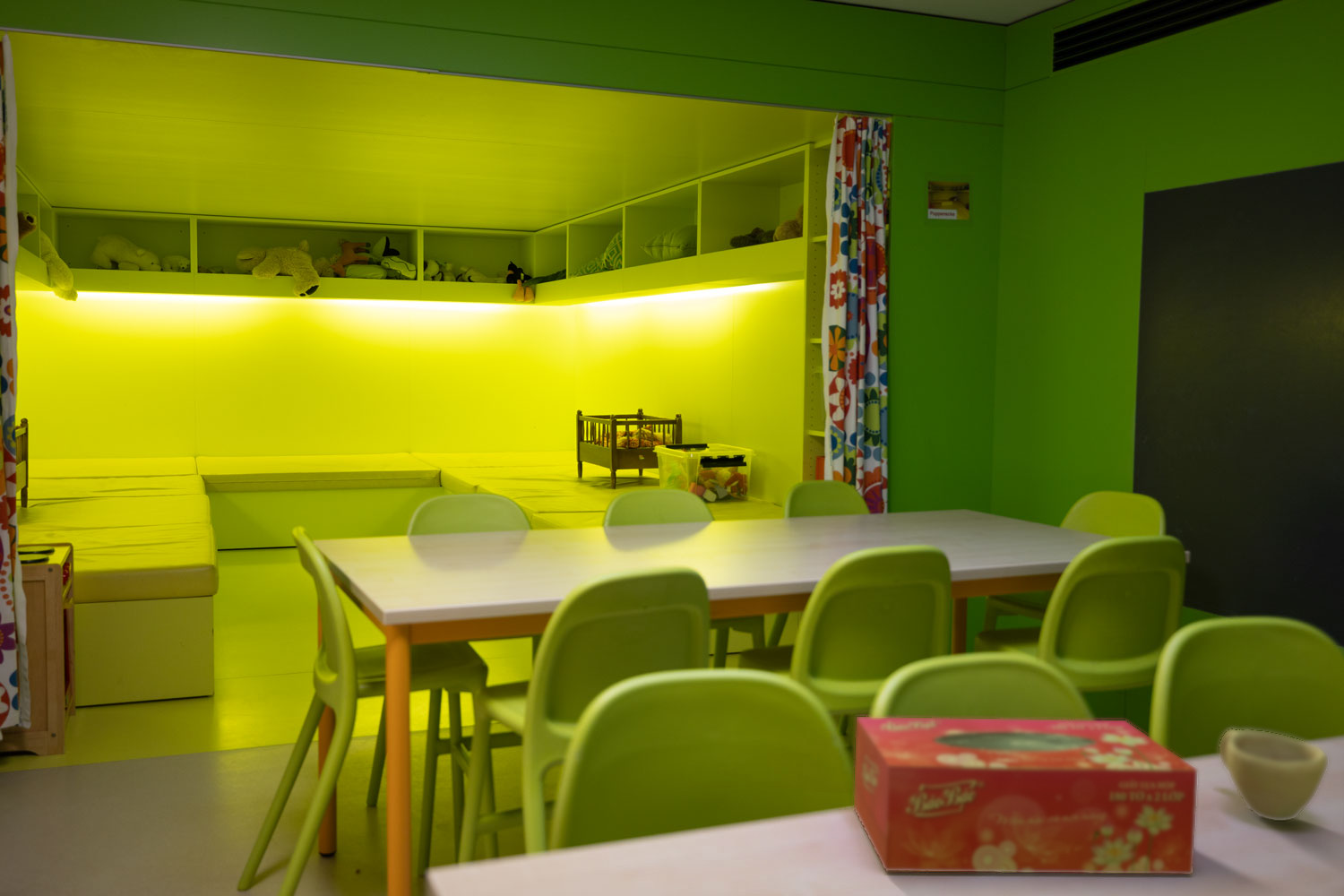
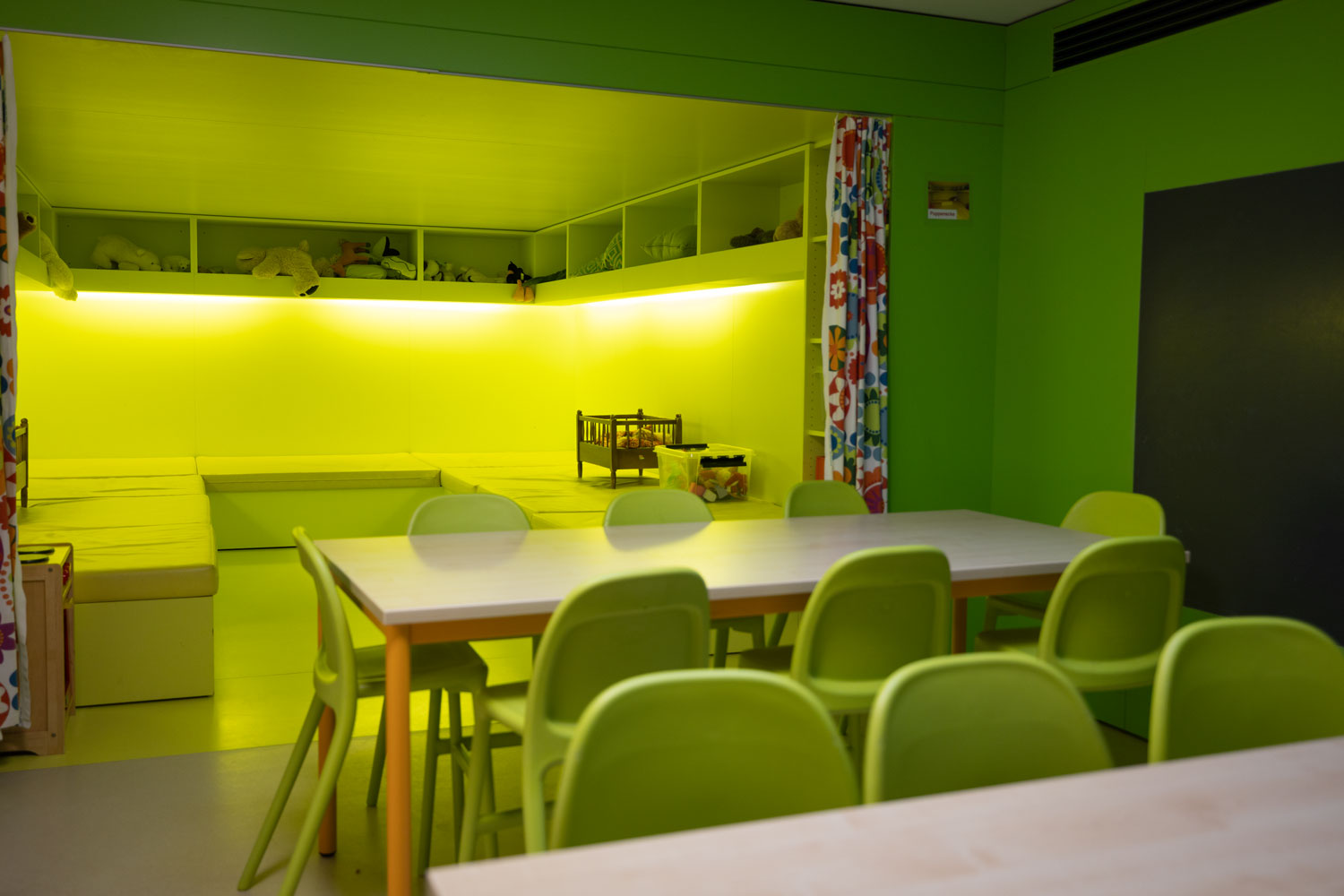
- tissue box [853,716,1198,875]
- cup [1219,728,1329,822]
